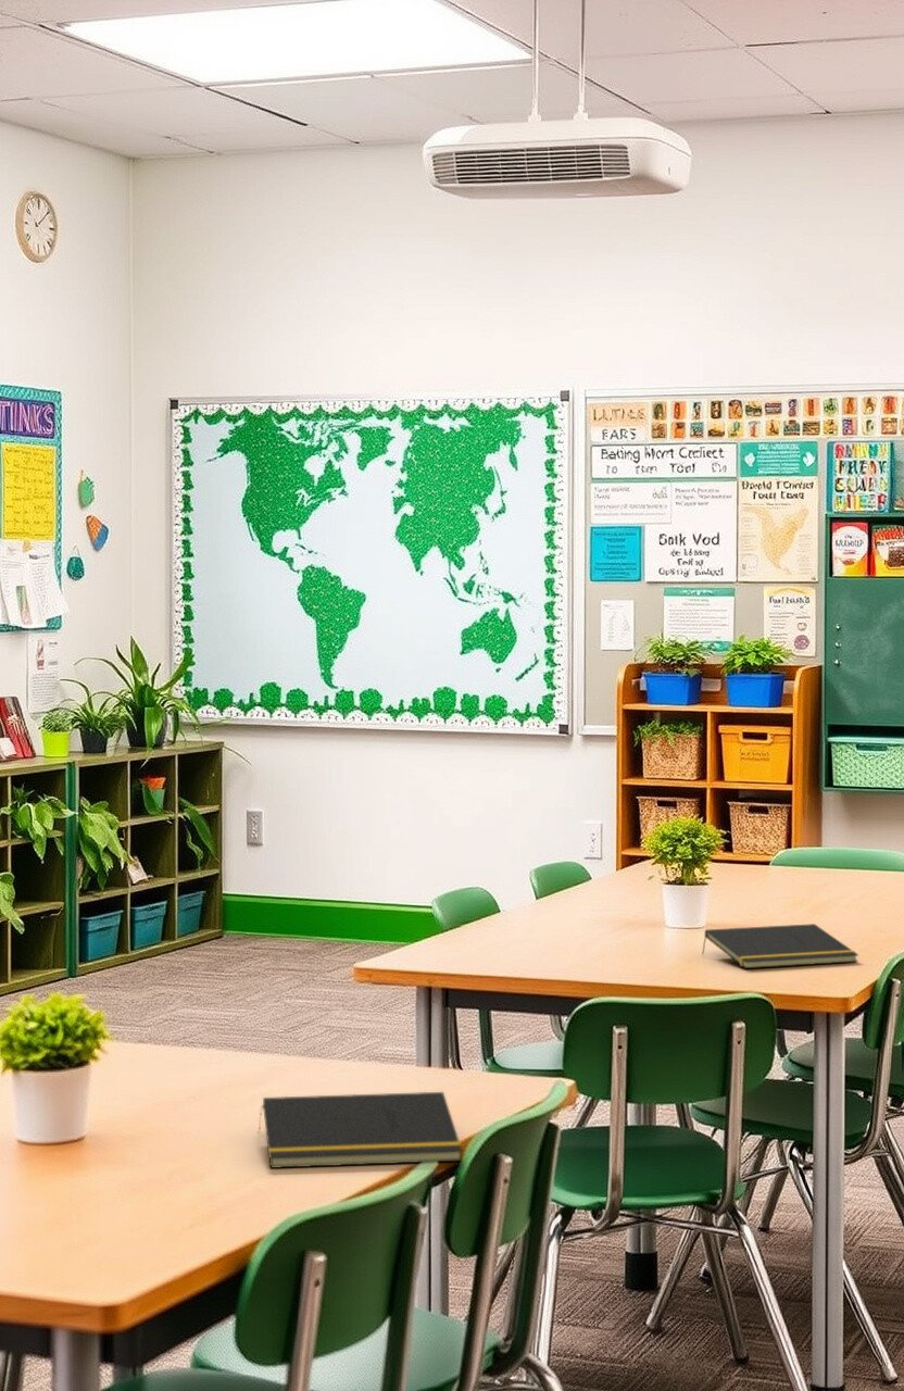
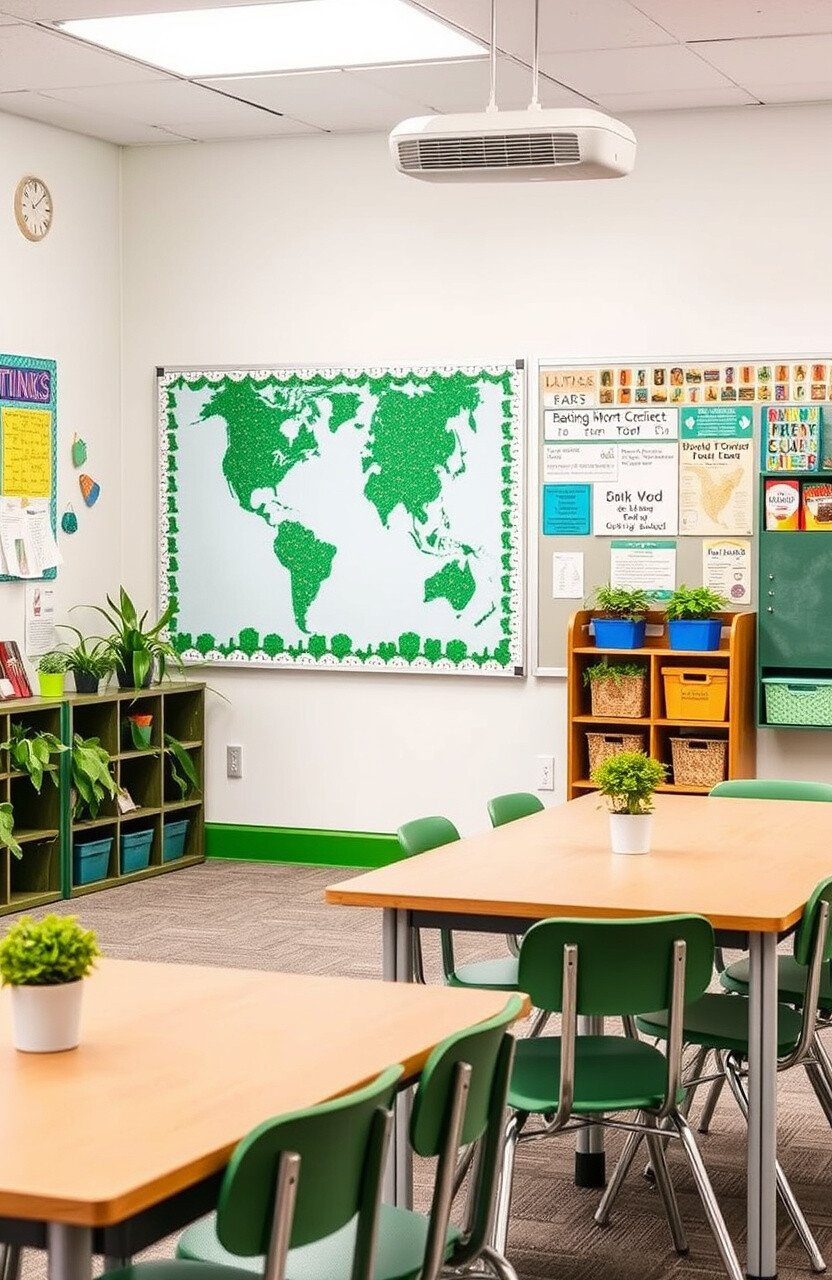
- notepad [701,923,859,969]
- notepad [256,1091,463,1169]
